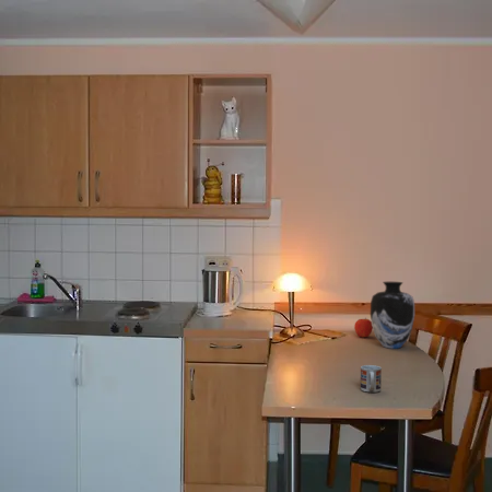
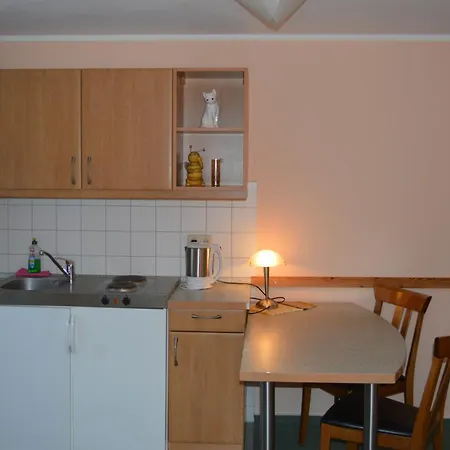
- apple [353,318,373,339]
- cup [360,364,383,394]
- vase [370,281,415,349]
